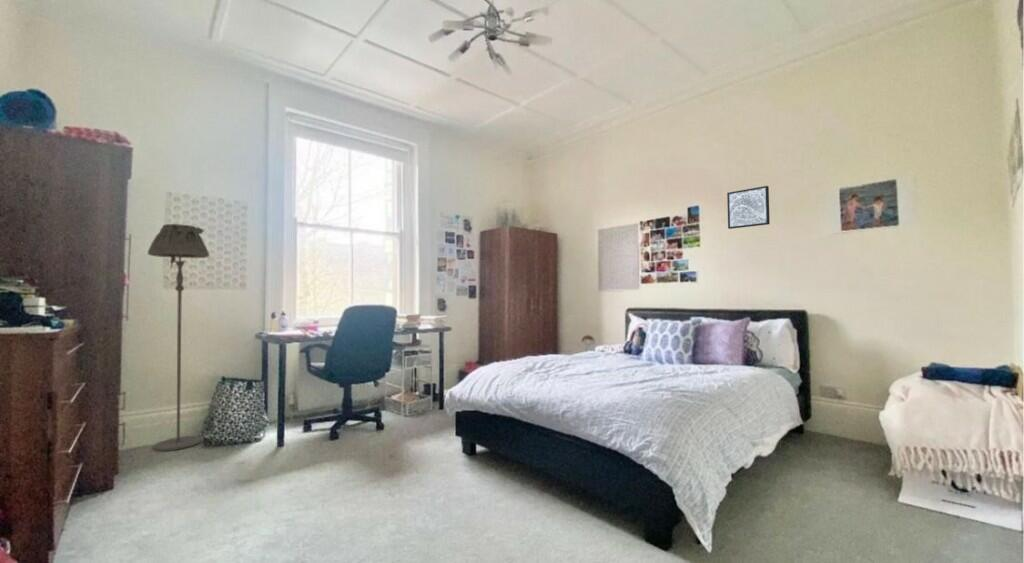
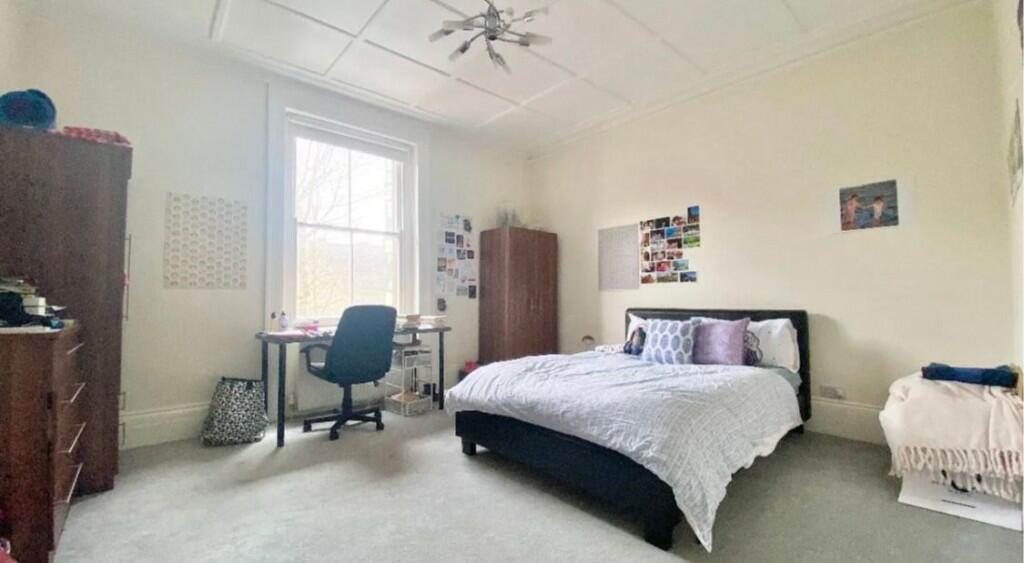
- wall art [726,185,771,230]
- floor lamp [147,223,210,452]
